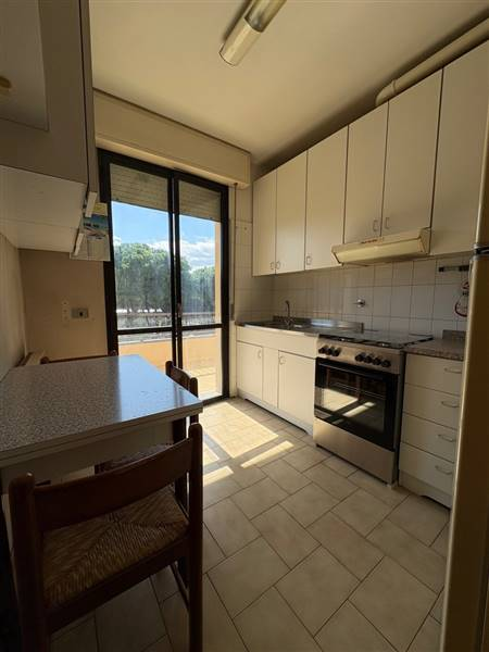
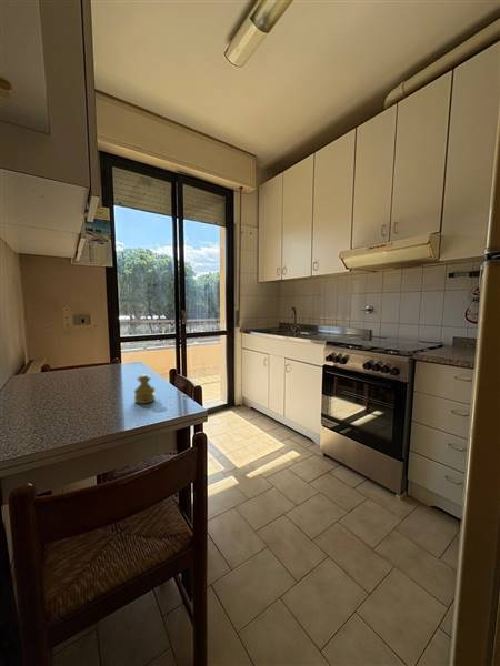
+ salt shaker [133,374,157,405]
